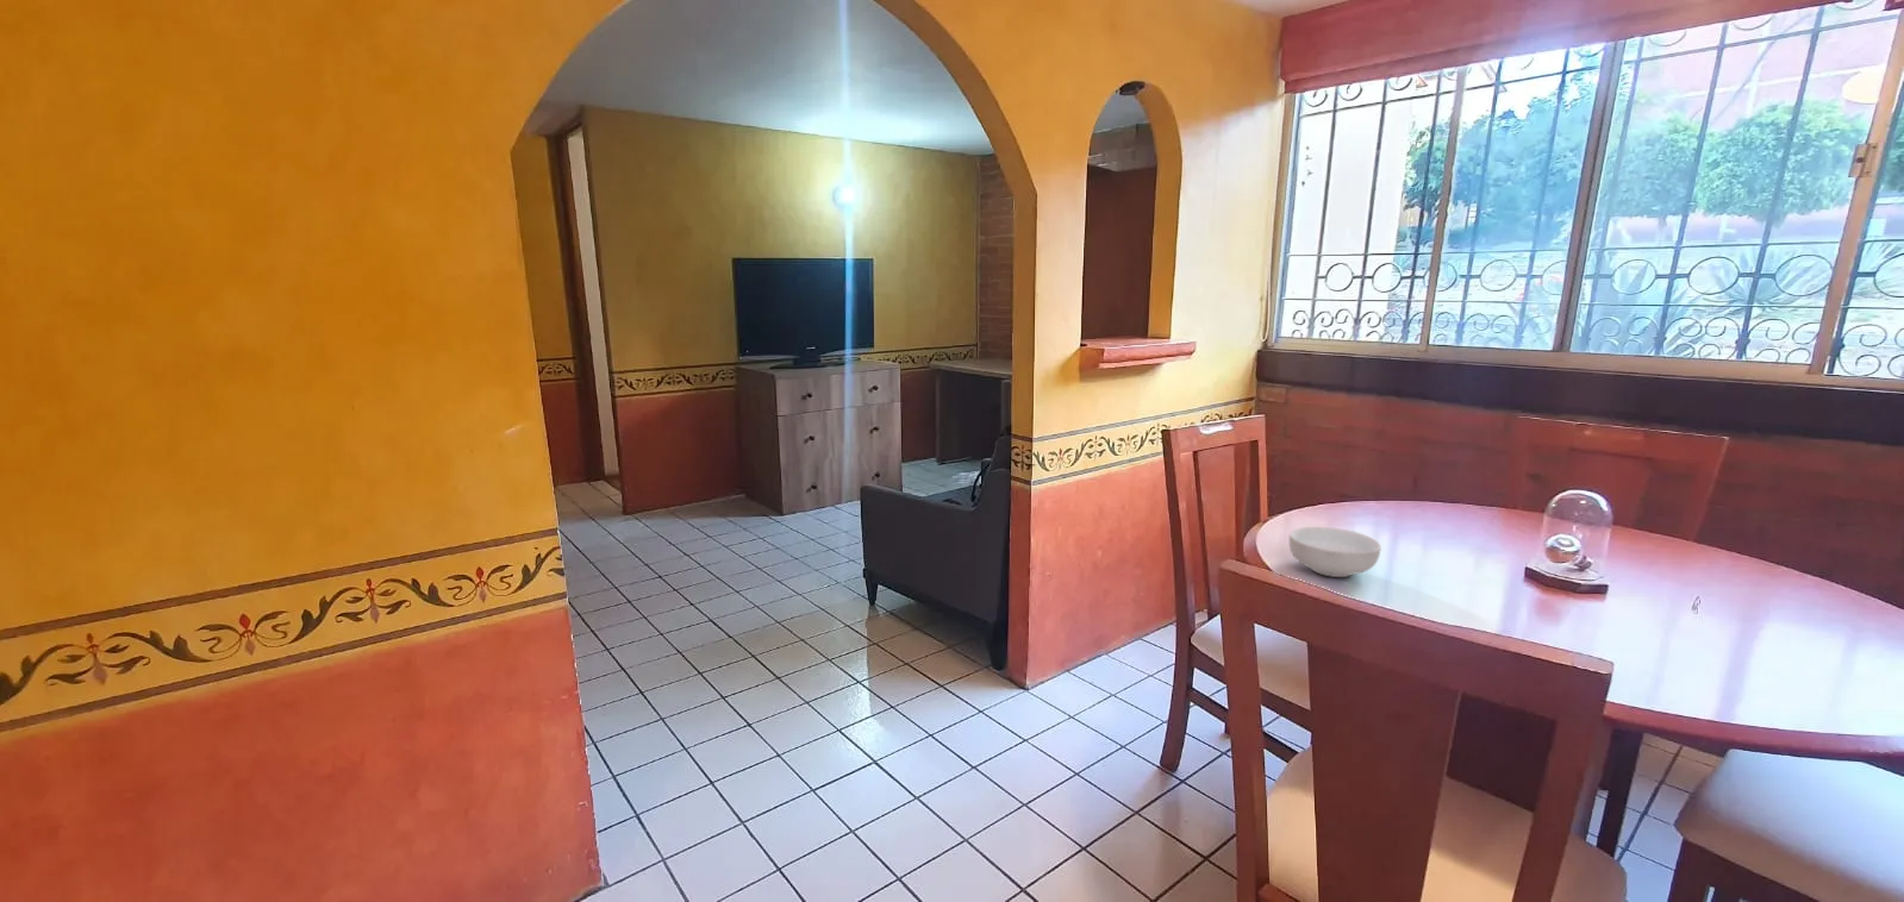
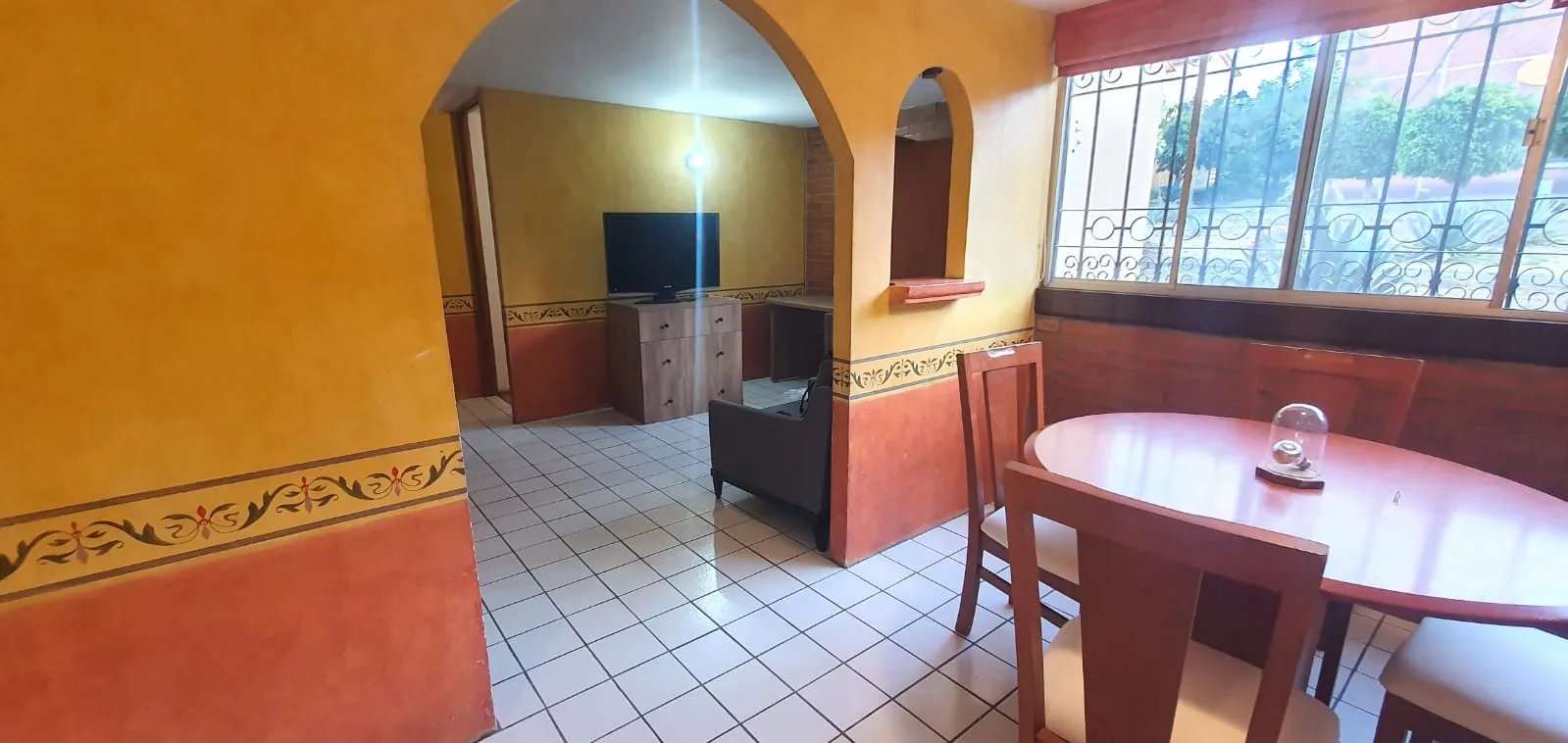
- cereal bowl [1288,526,1382,578]
